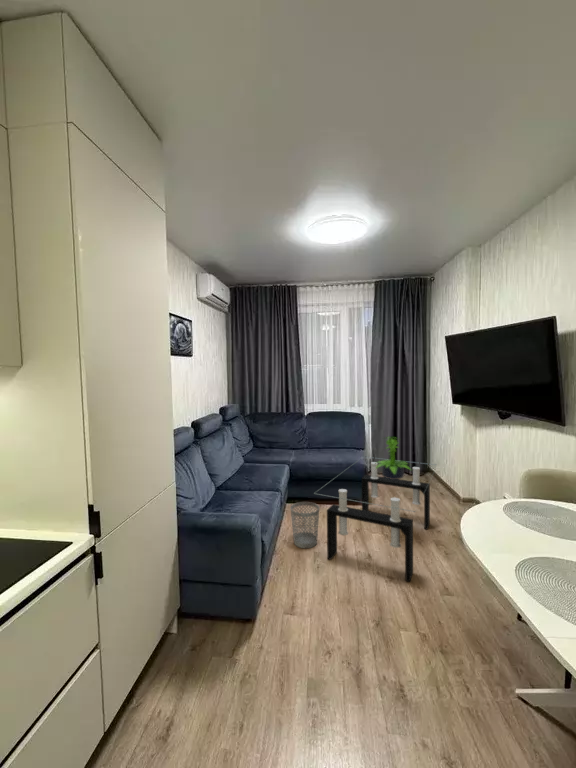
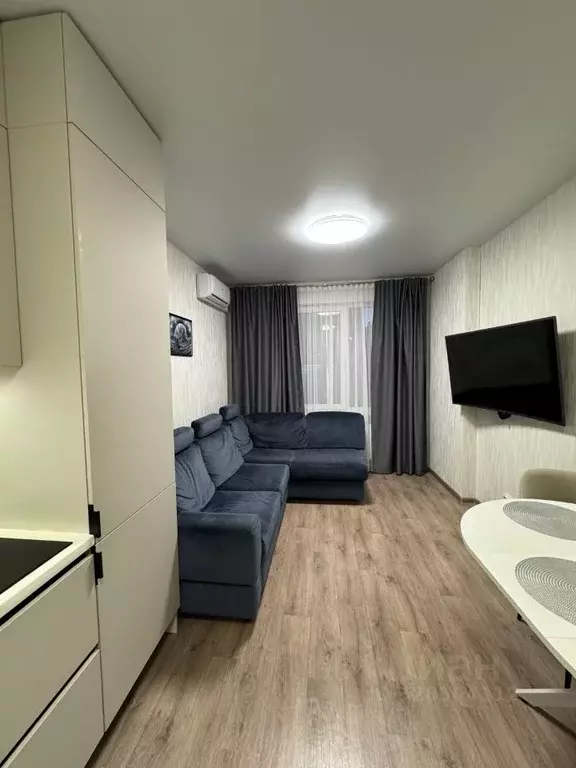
- potted plant [375,435,413,479]
- coffee table [313,456,436,583]
- wastebasket [289,501,320,549]
